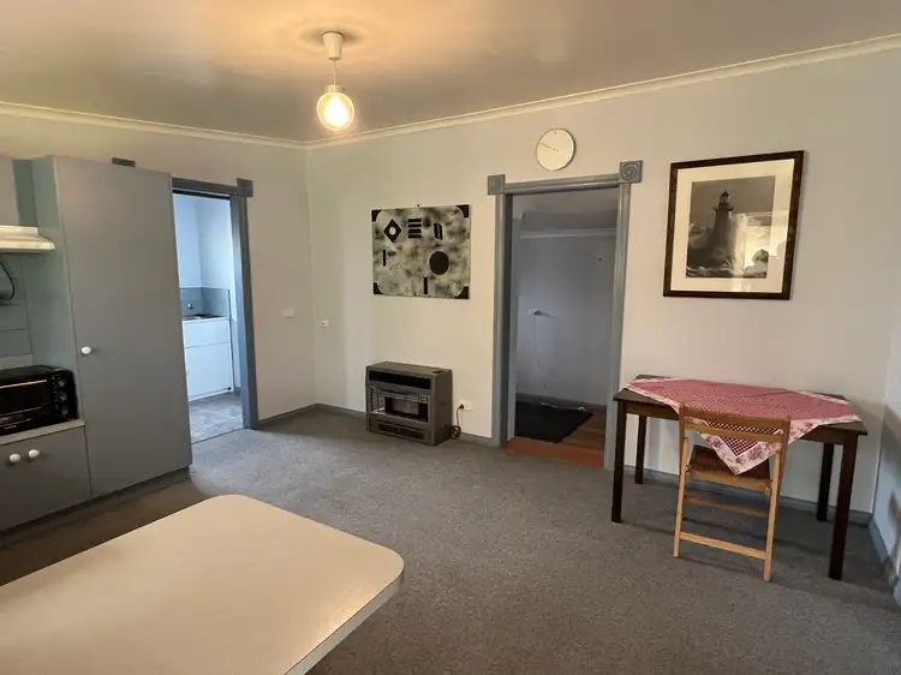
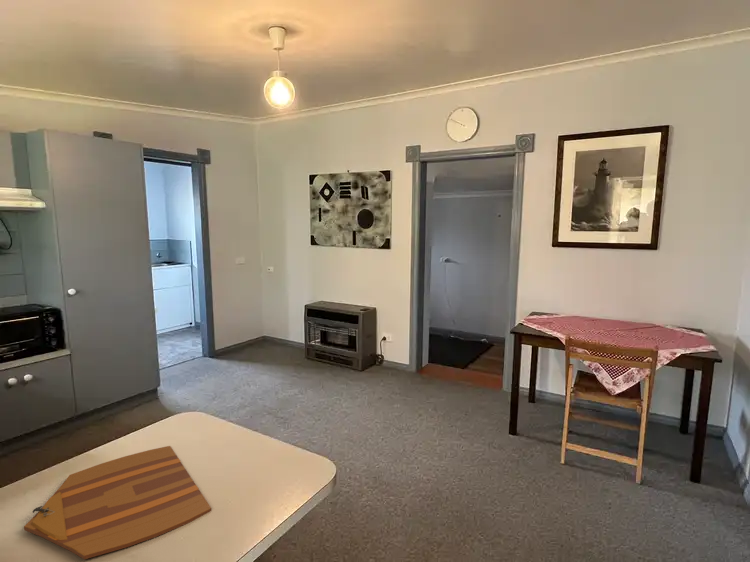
+ cutting board [23,445,212,560]
